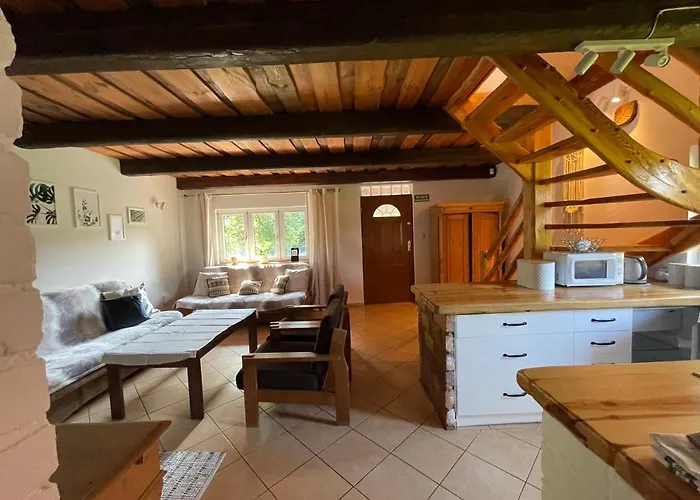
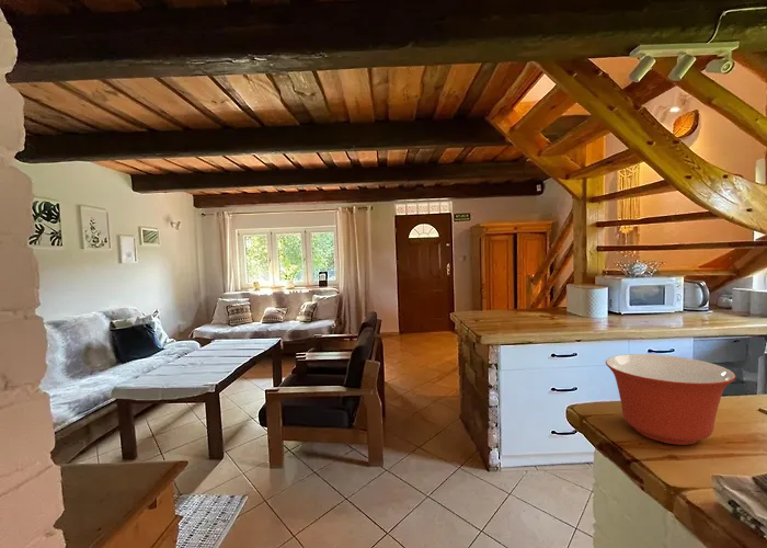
+ mixing bowl [605,353,737,446]
